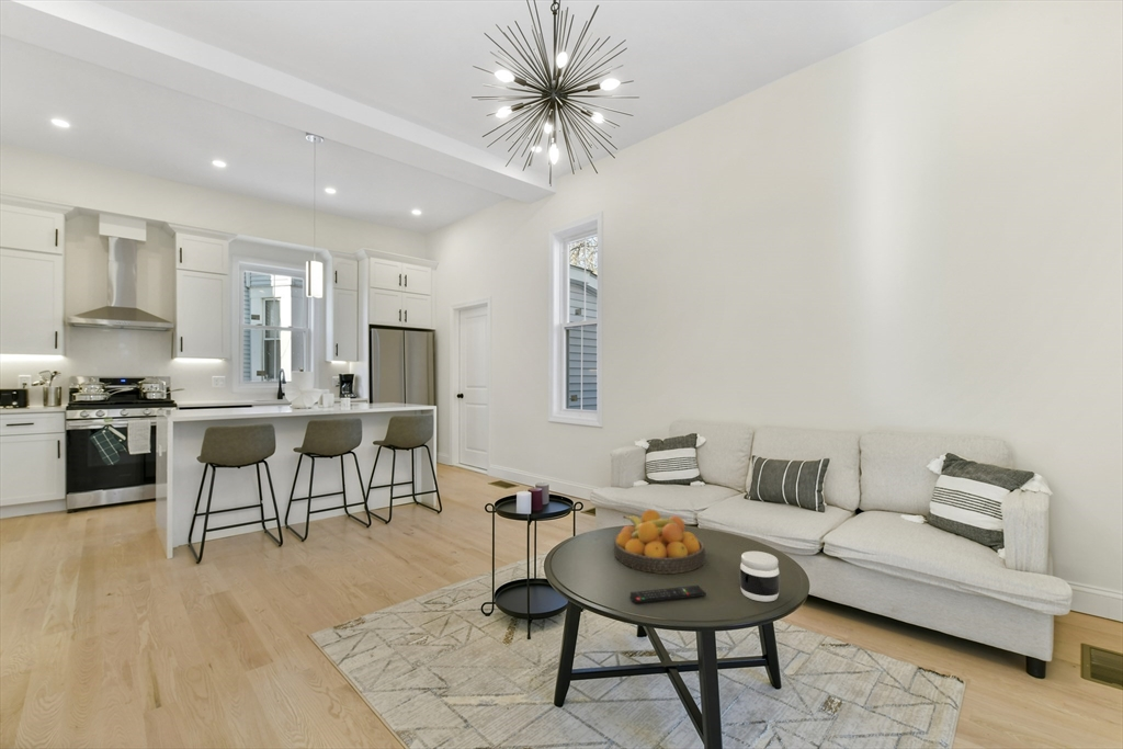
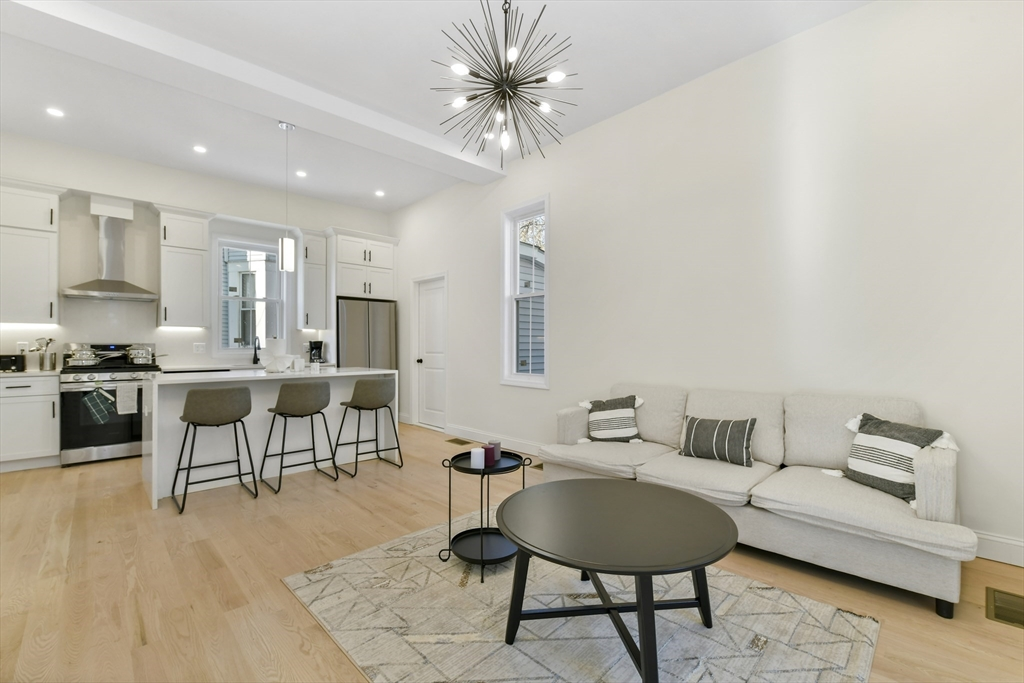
- fruit bowl [613,509,706,575]
- remote control [629,585,707,604]
- jar [739,551,781,603]
